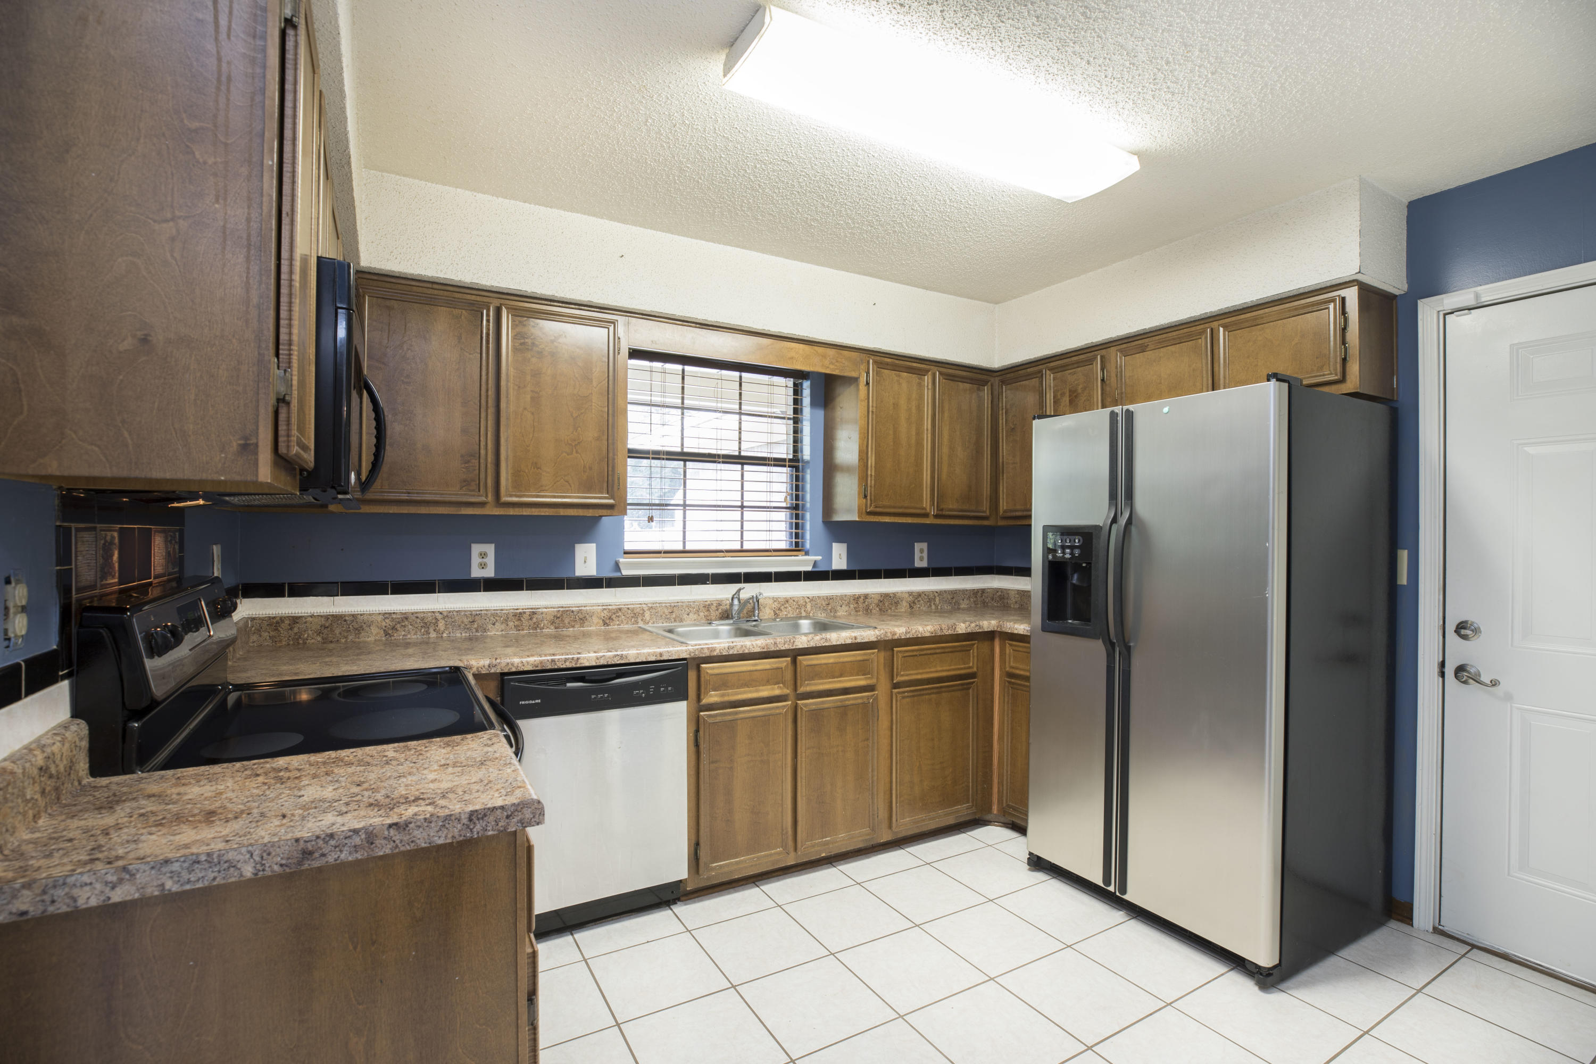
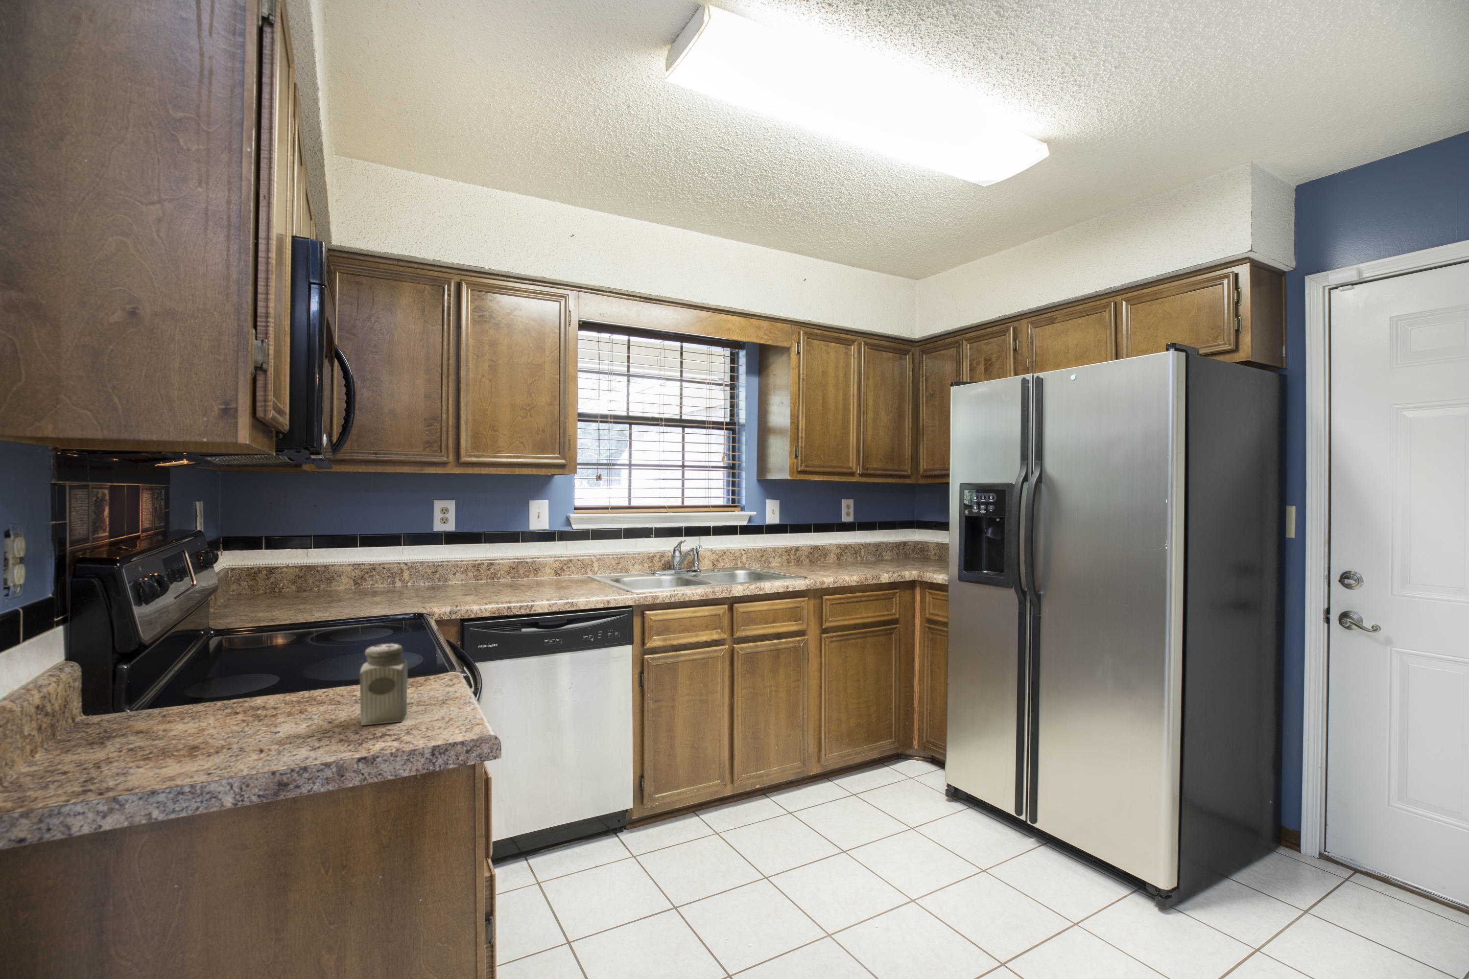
+ salt shaker [360,644,408,726]
